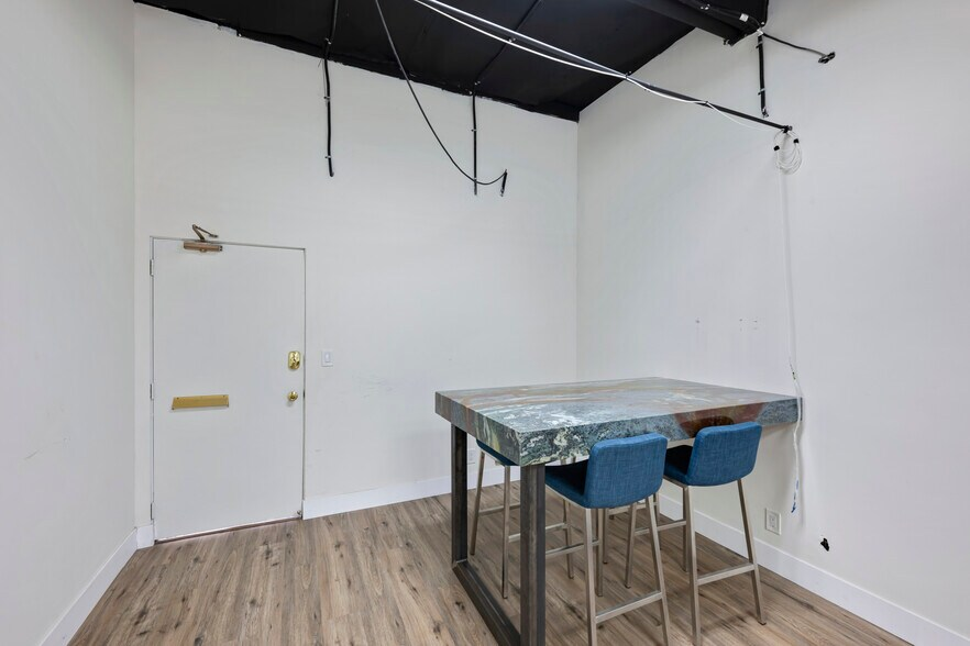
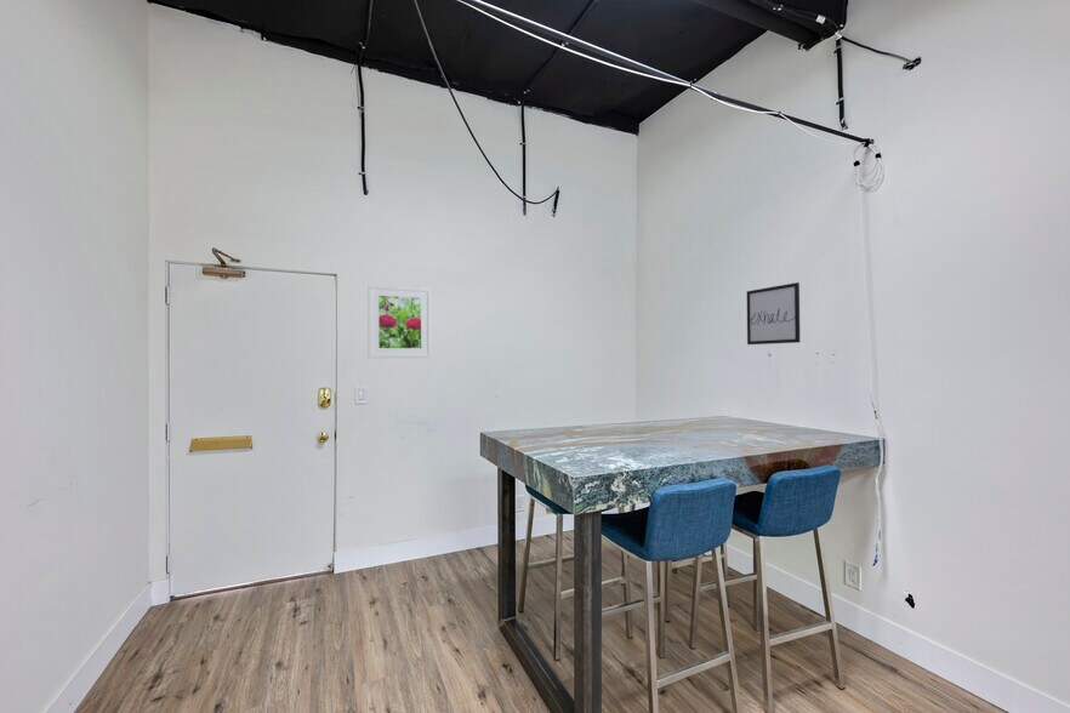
+ wall art [746,281,801,346]
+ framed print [366,284,432,359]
